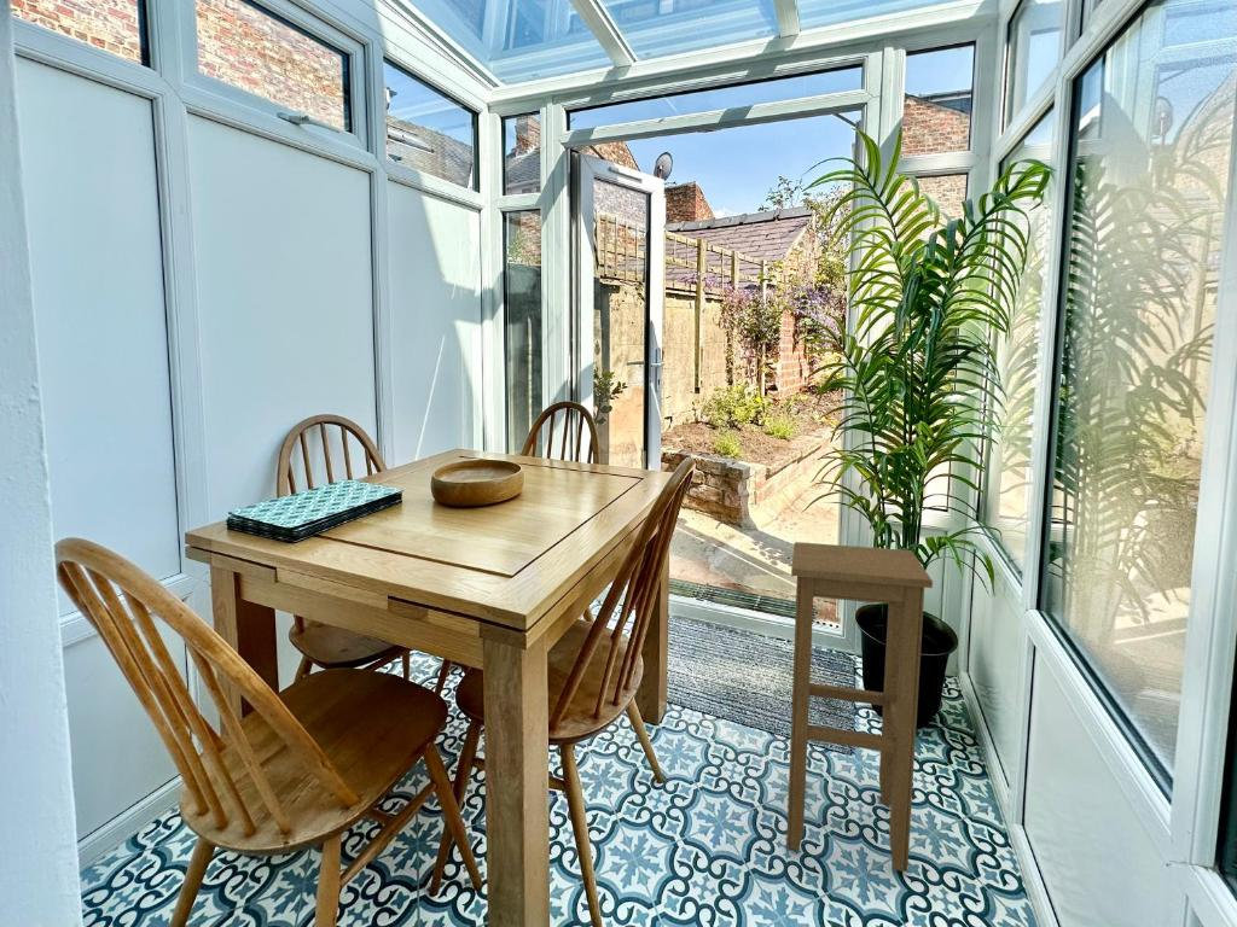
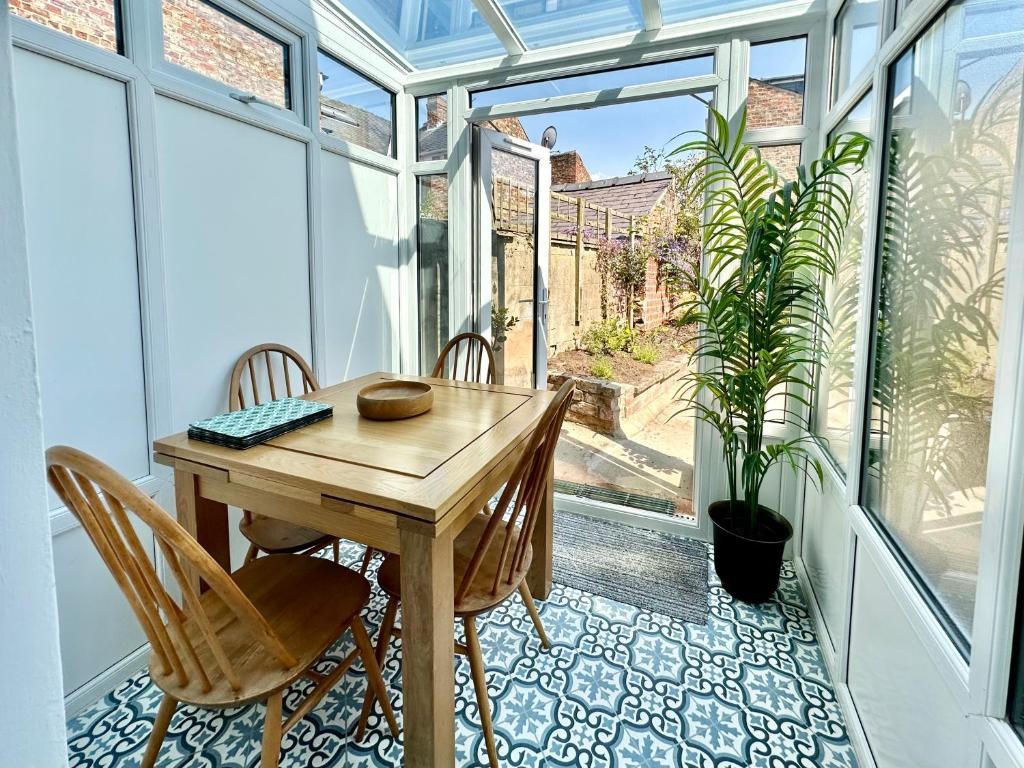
- stool [785,541,934,873]
